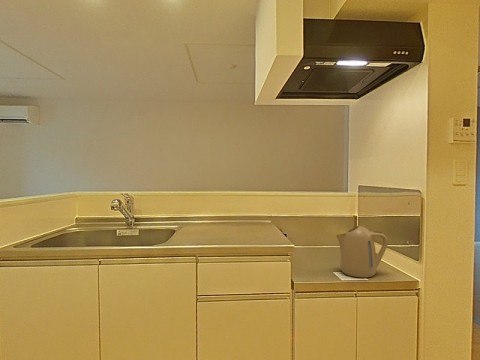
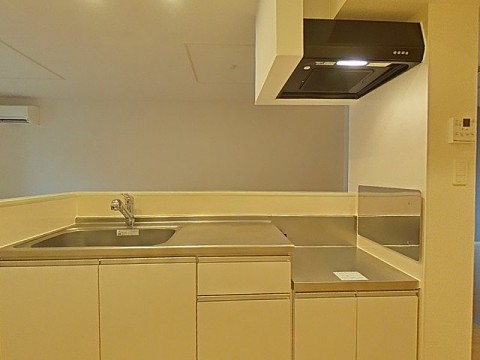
- kettle [335,225,389,279]
